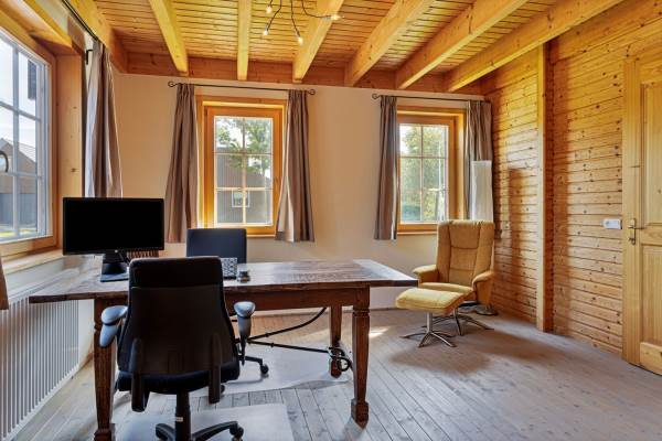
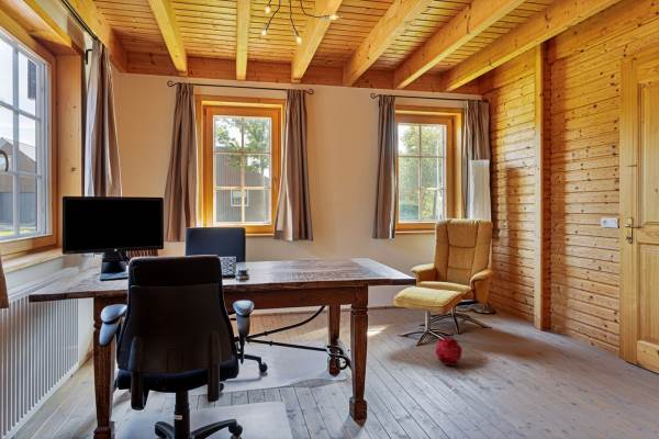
+ decorative ball [434,337,463,367]
